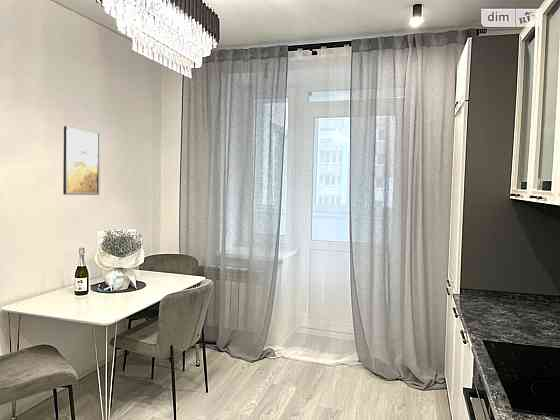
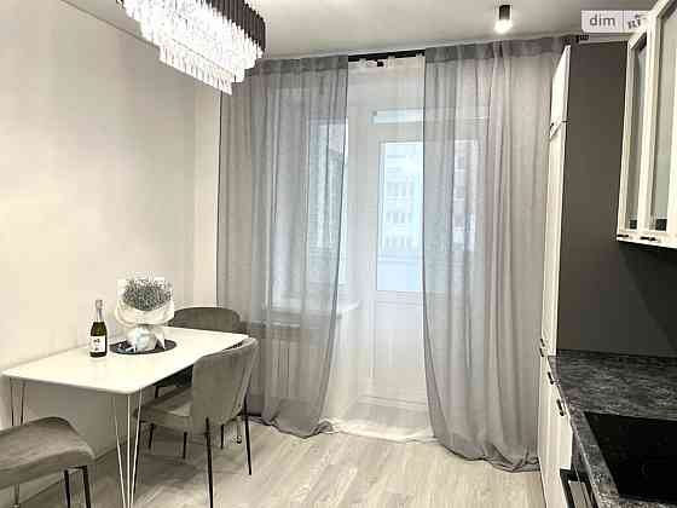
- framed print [62,125,101,196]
